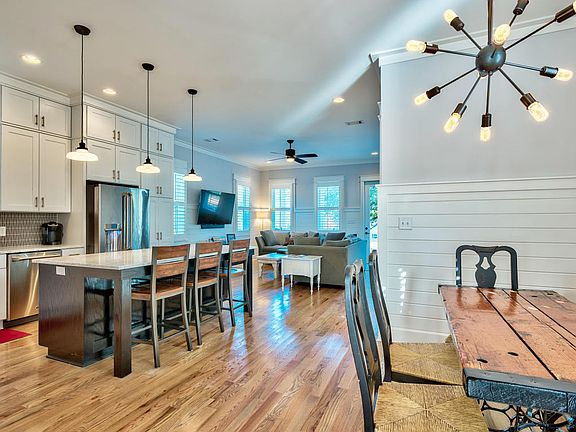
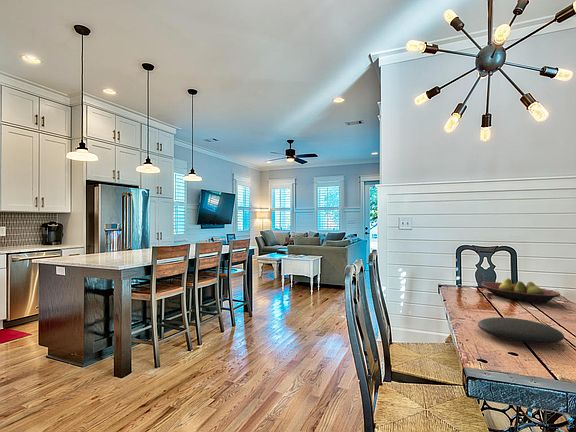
+ plate [477,316,565,345]
+ fruit bowl [481,278,562,304]
